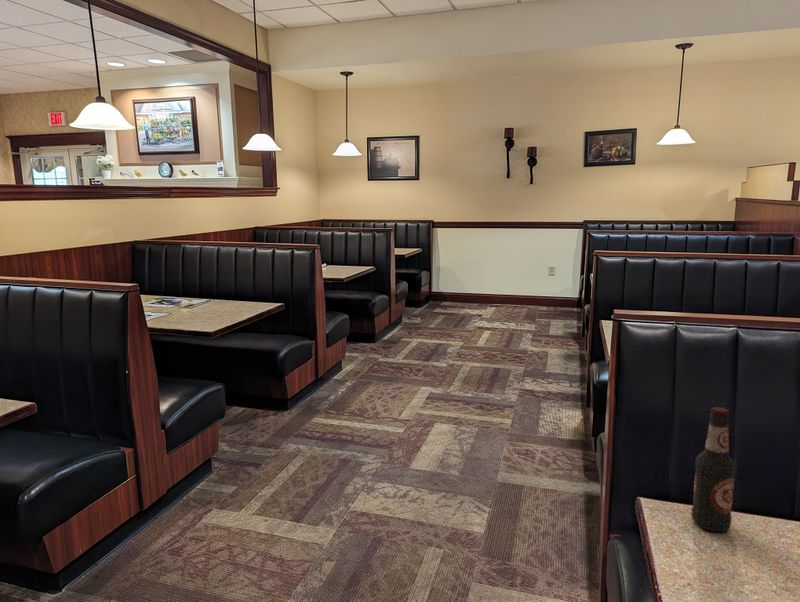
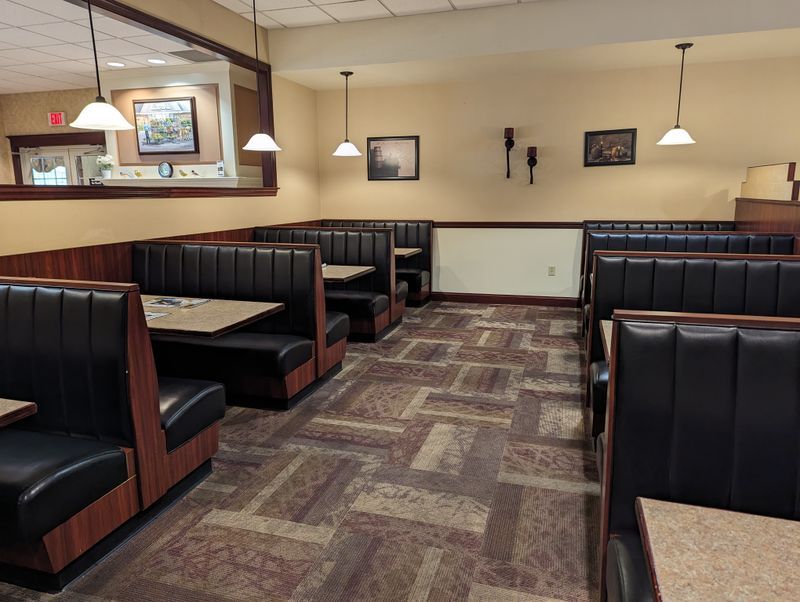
- bottle [690,406,737,532]
